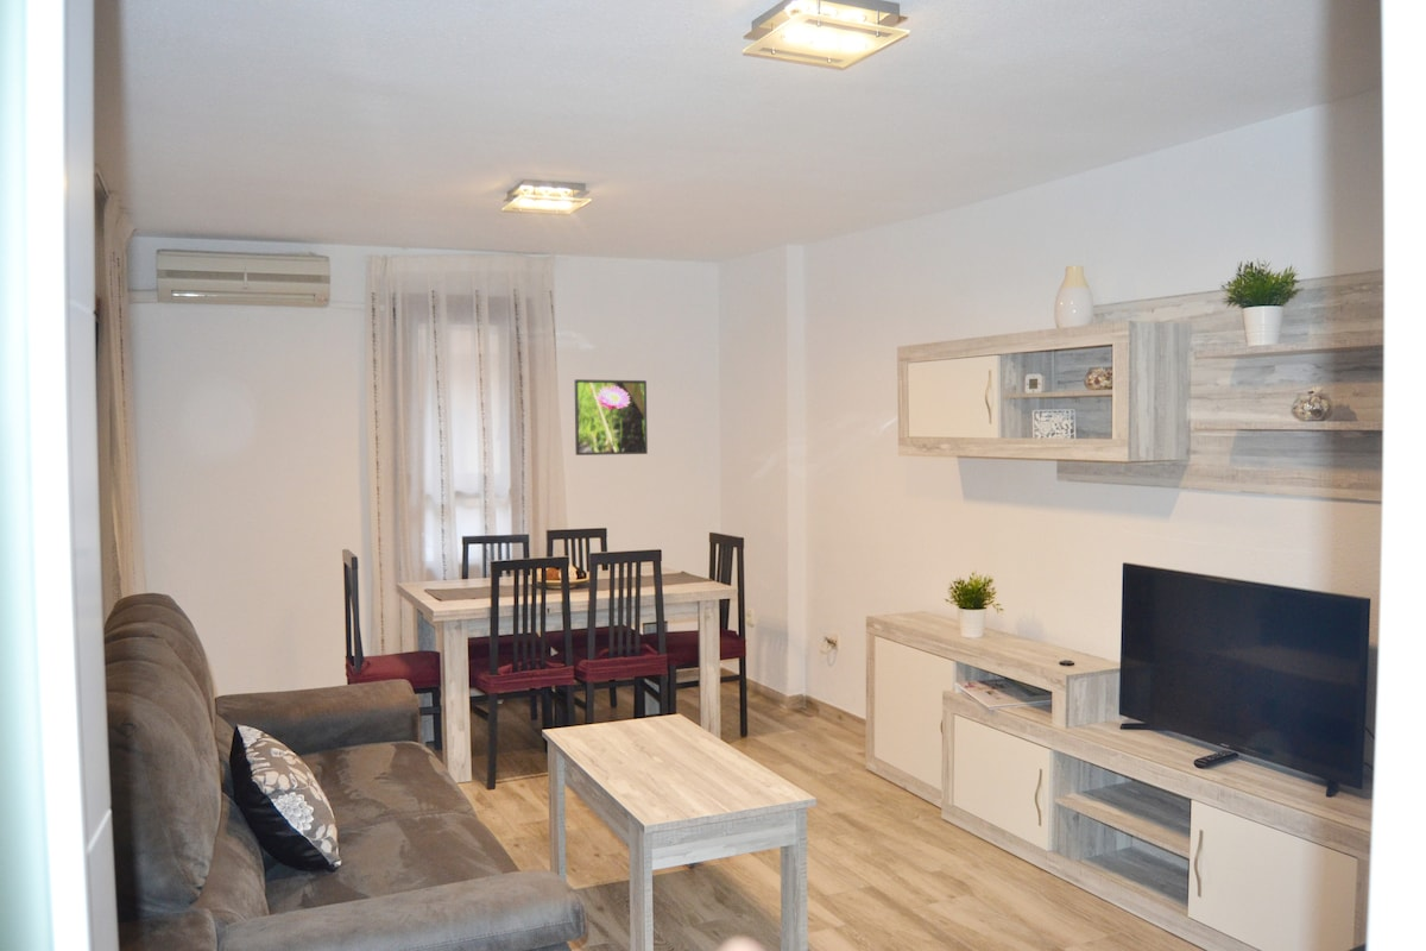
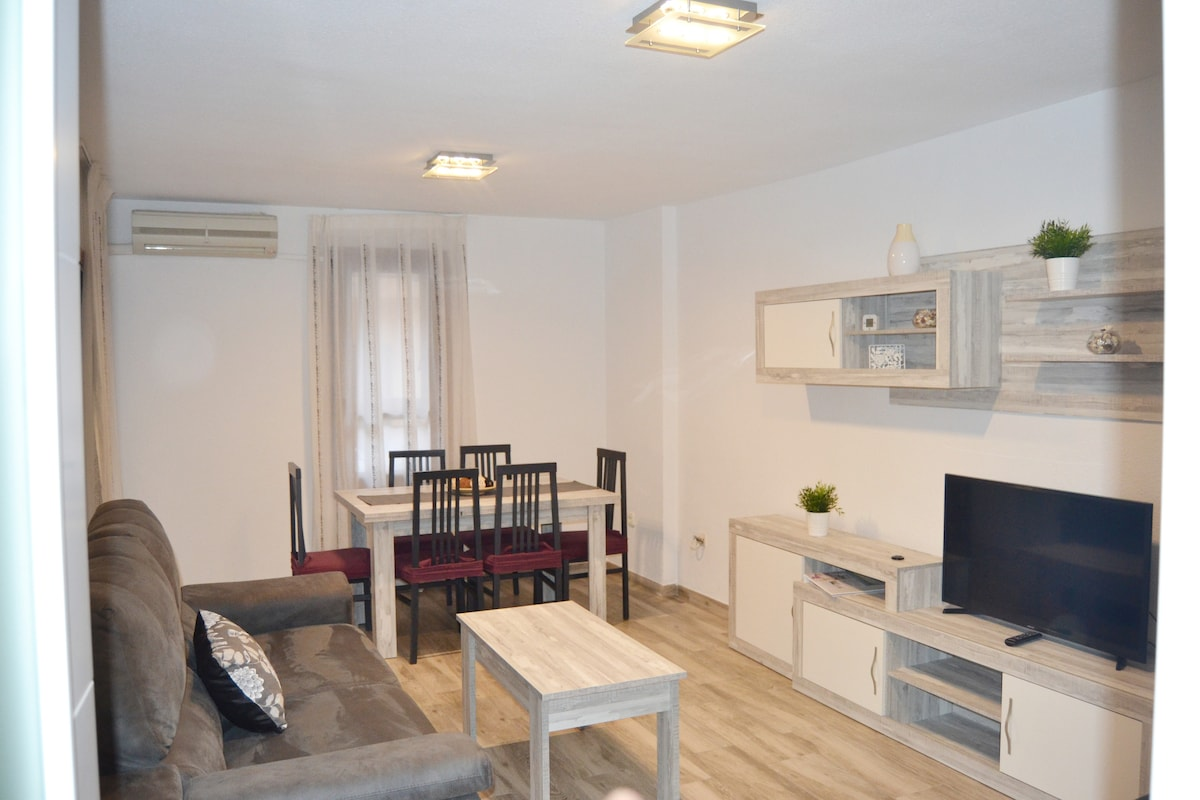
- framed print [574,378,649,456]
